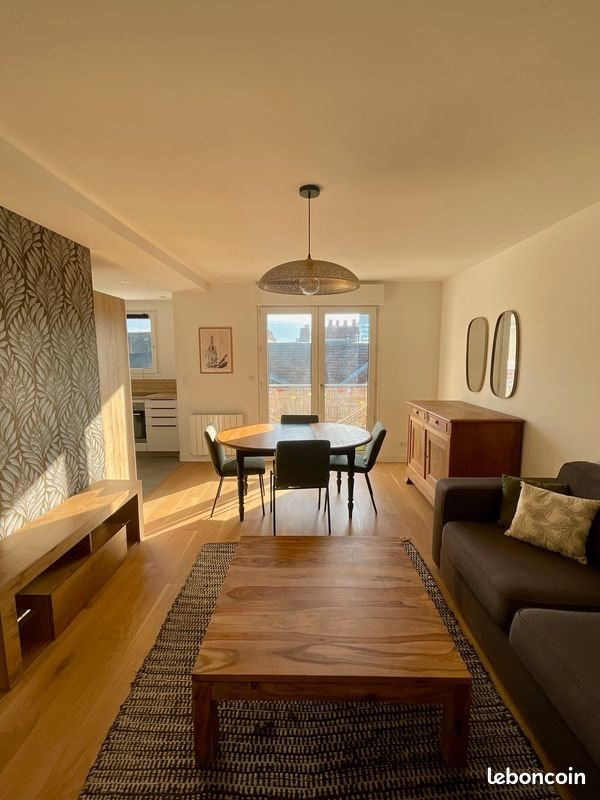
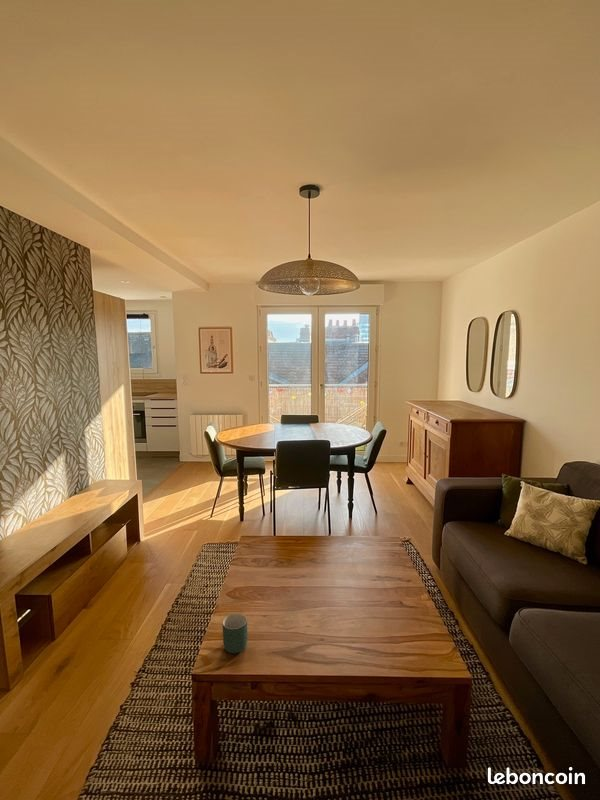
+ mug [222,612,248,654]
